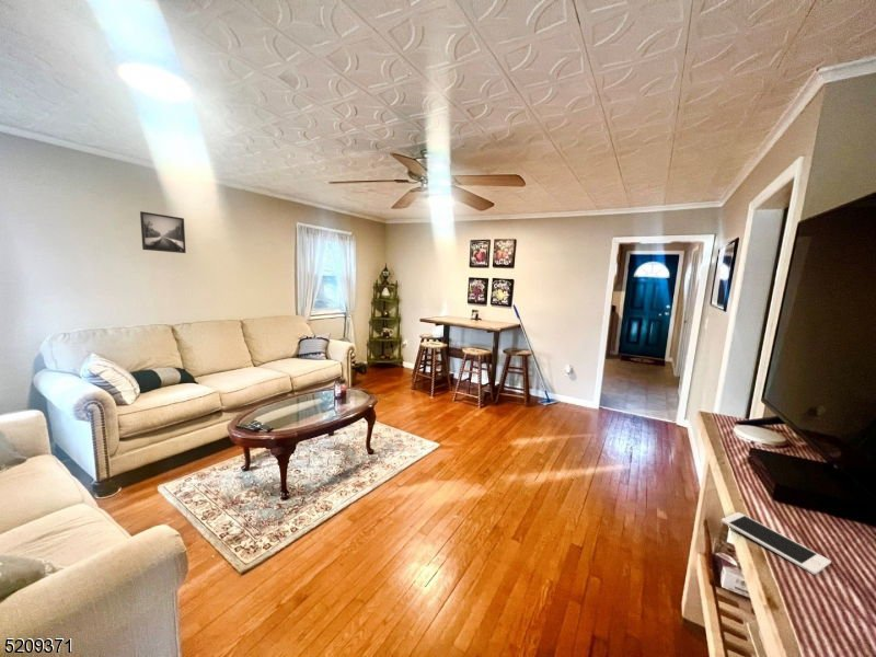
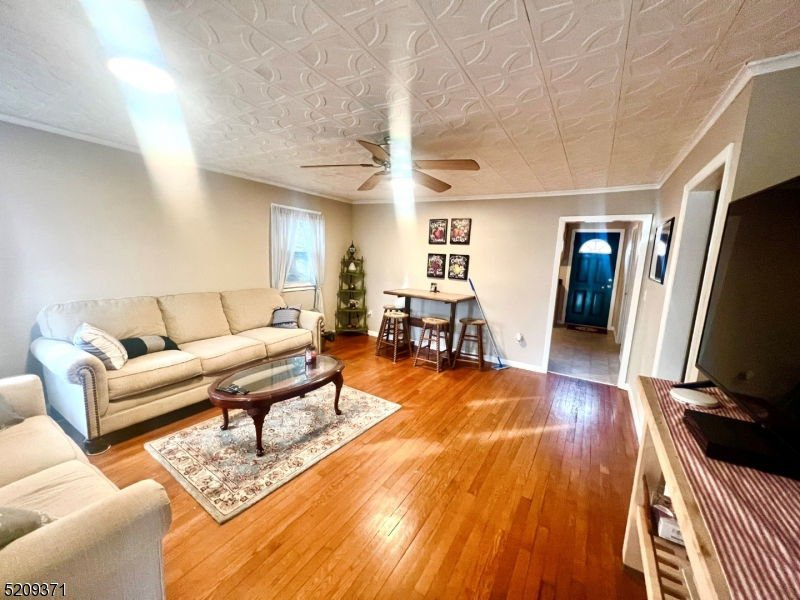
- cell phone [721,511,832,576]
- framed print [139,210,187,254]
